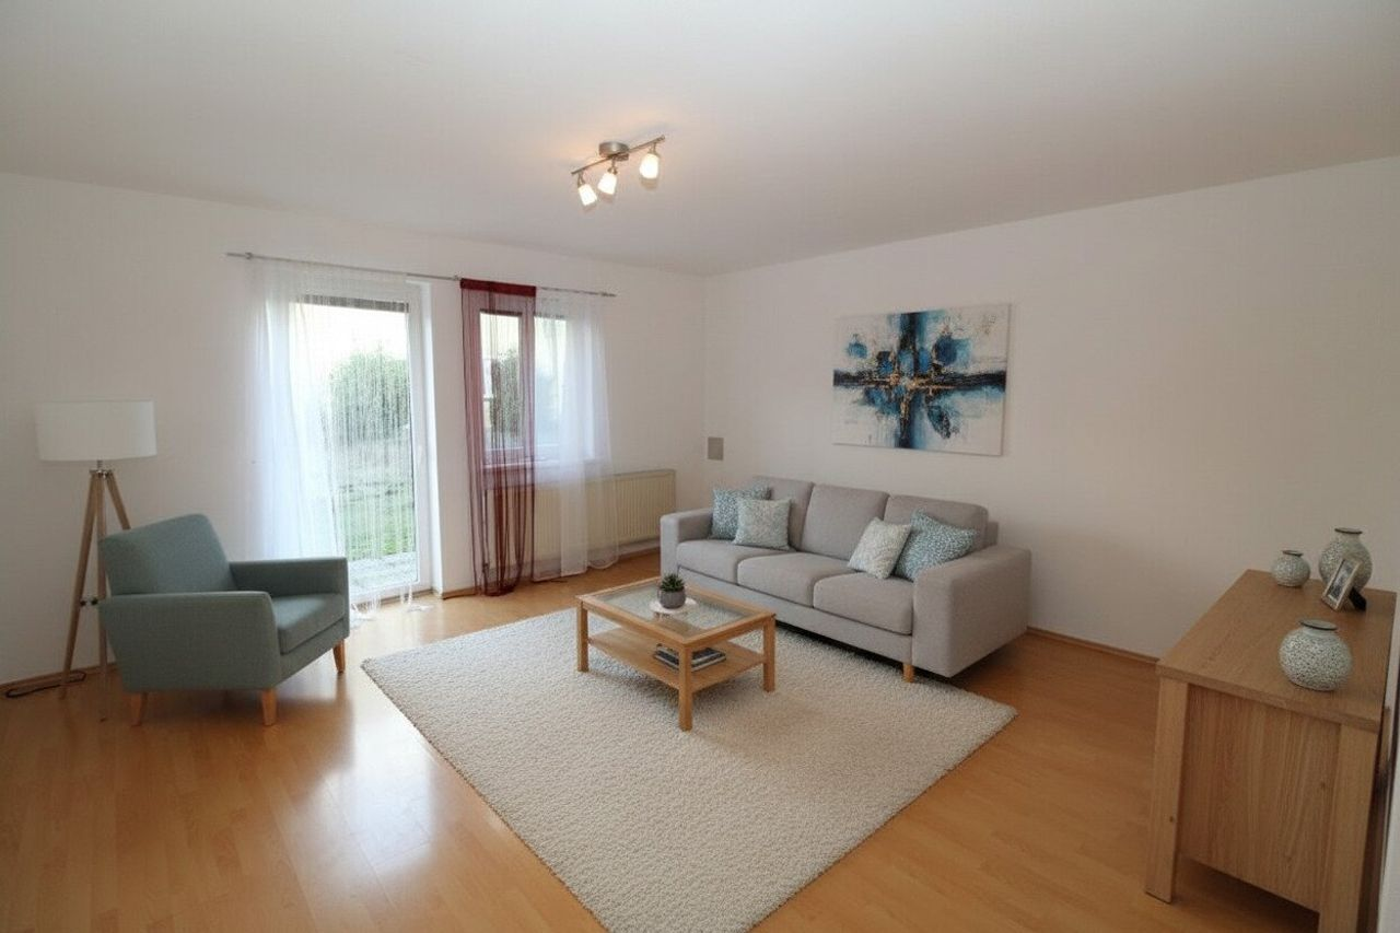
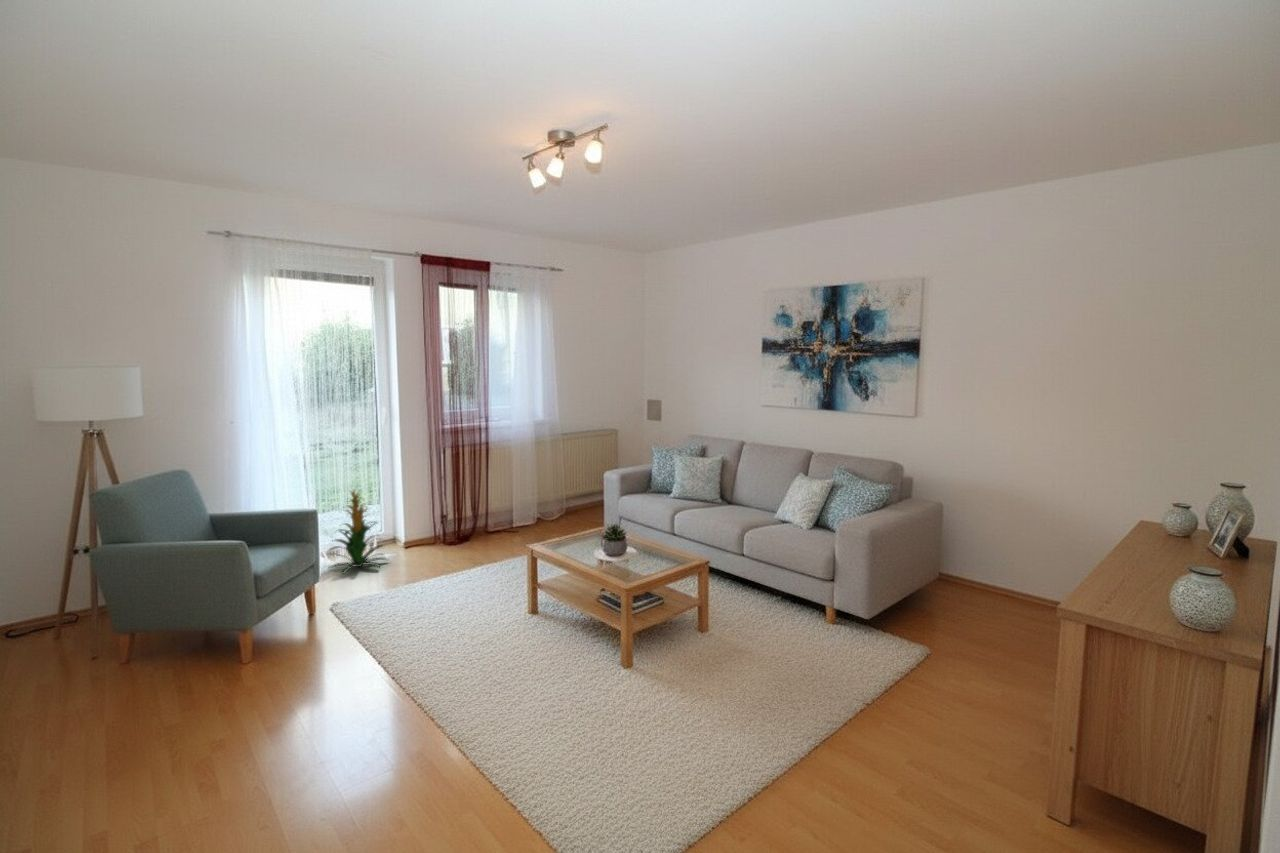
+ indoor plant [326,483,391,575]
